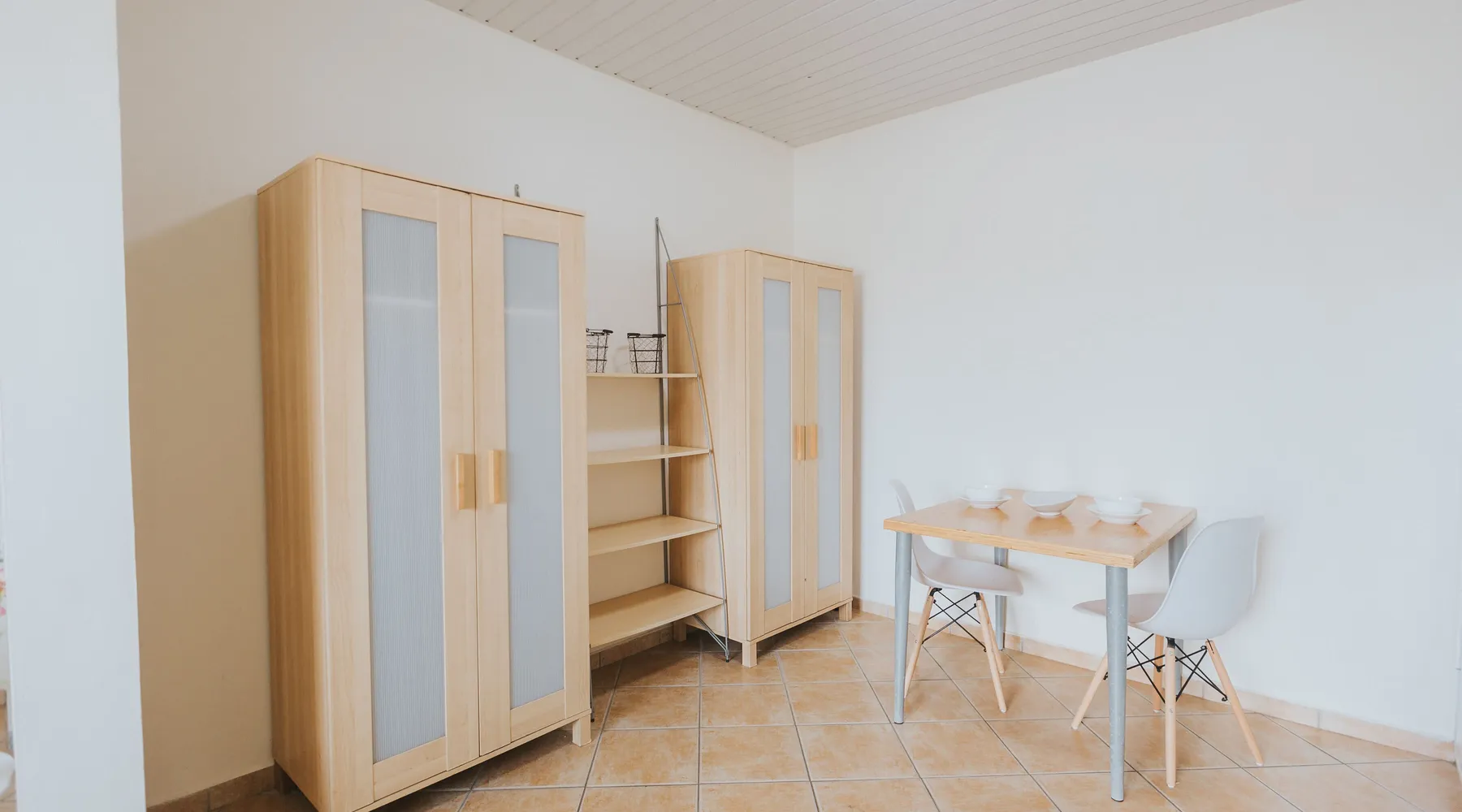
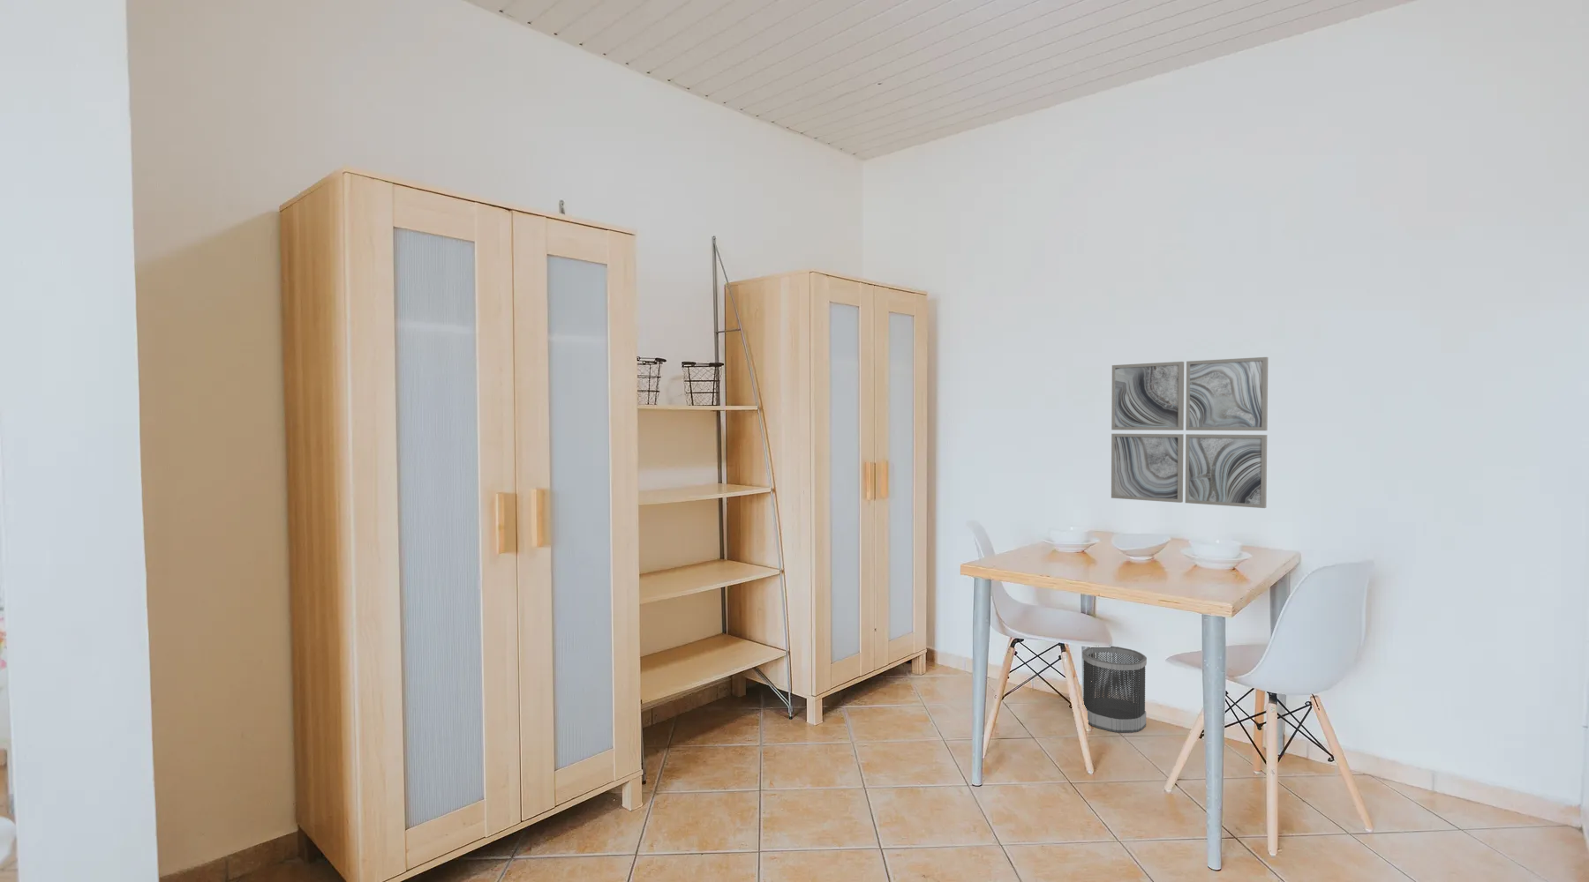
+ wall art [1111,356,1268,509]
+ wastebasket [1081,645,1148,734]
